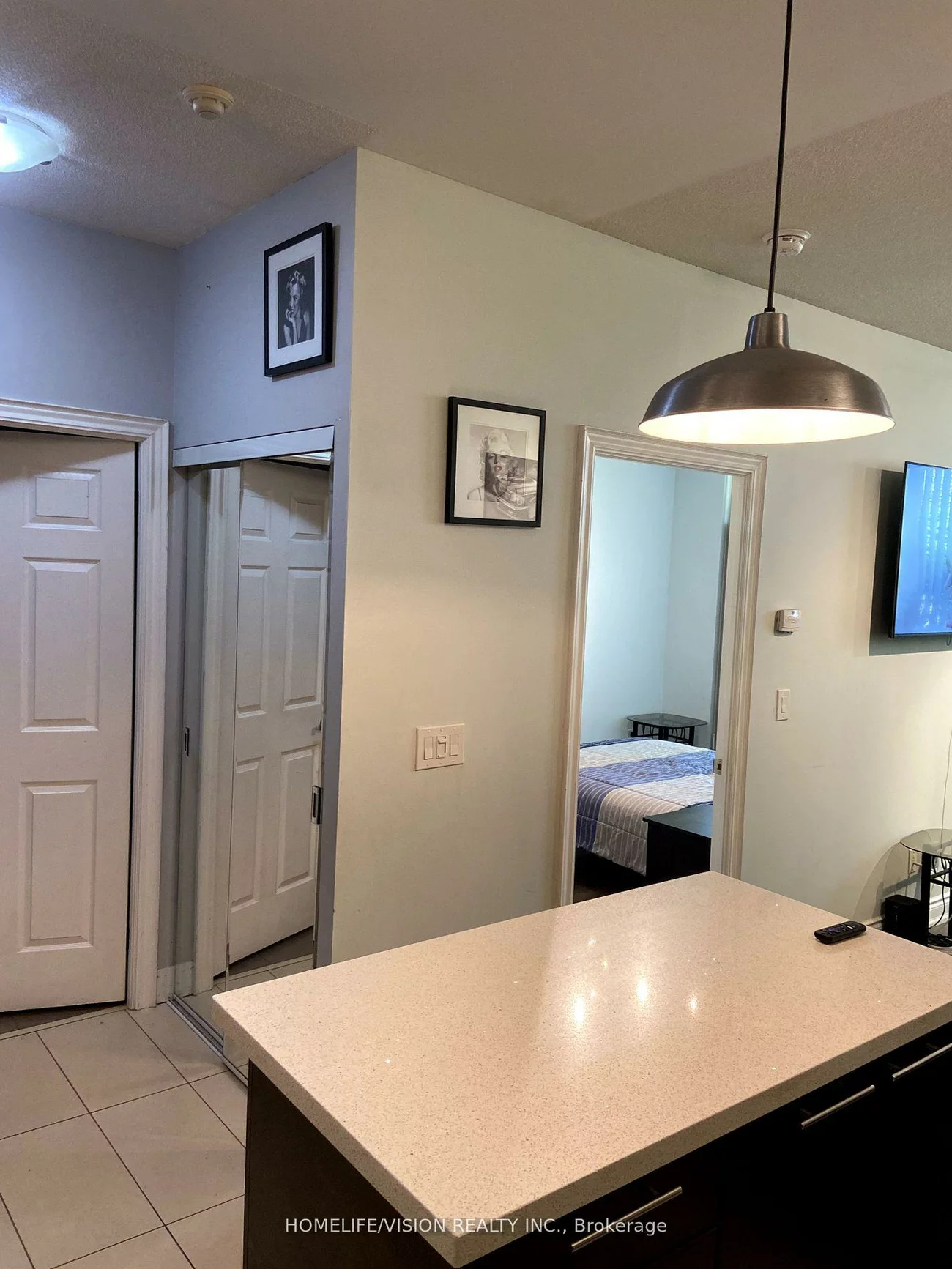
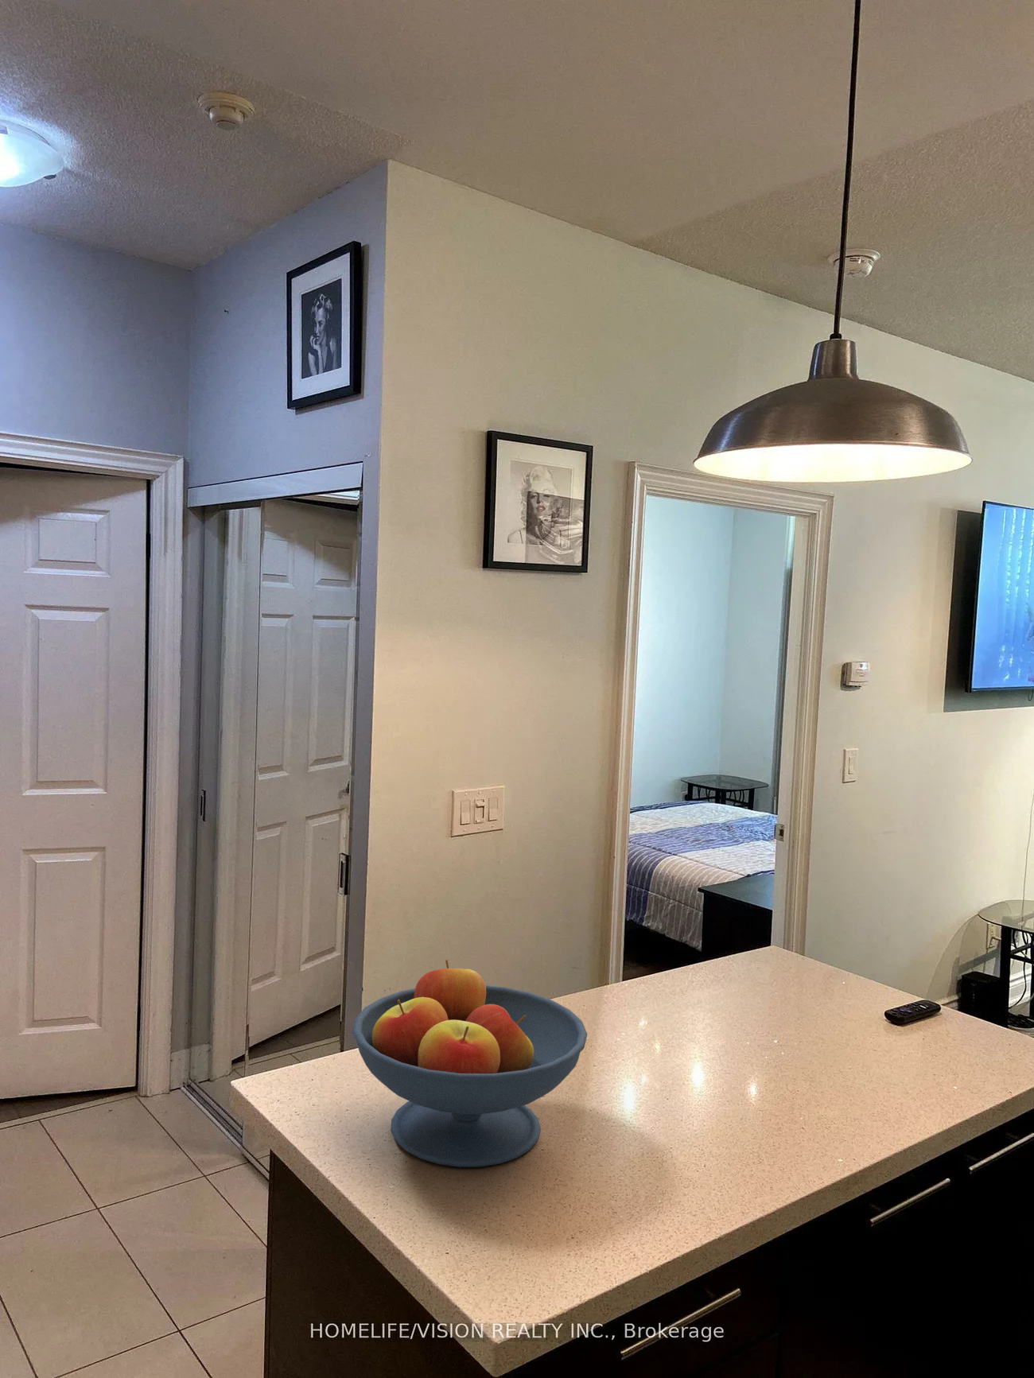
+ fruit bowl [352,959,588,1168]
